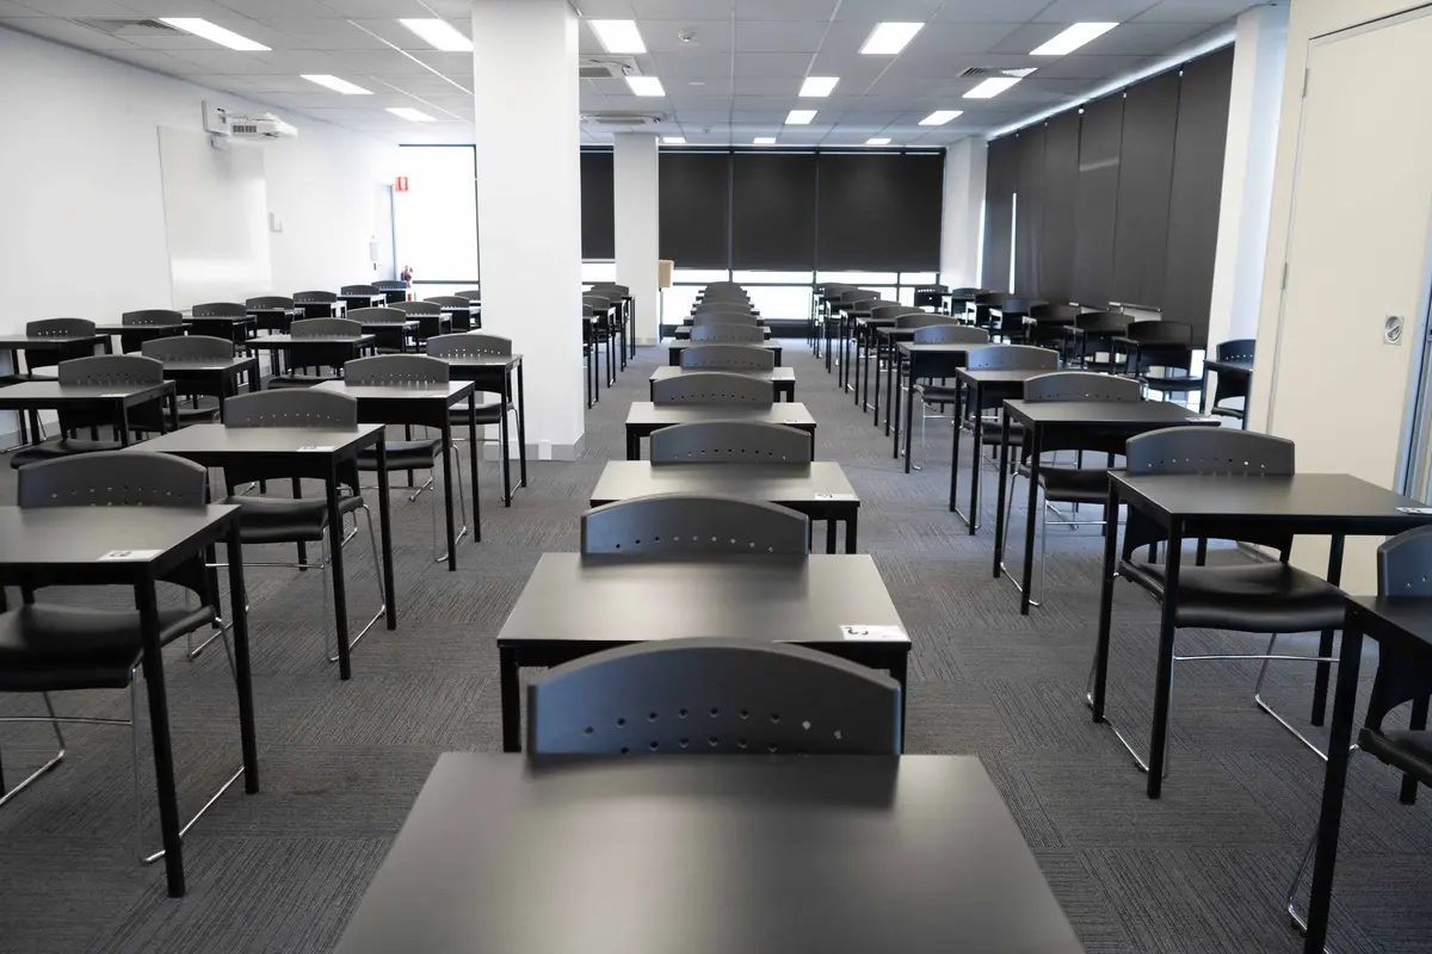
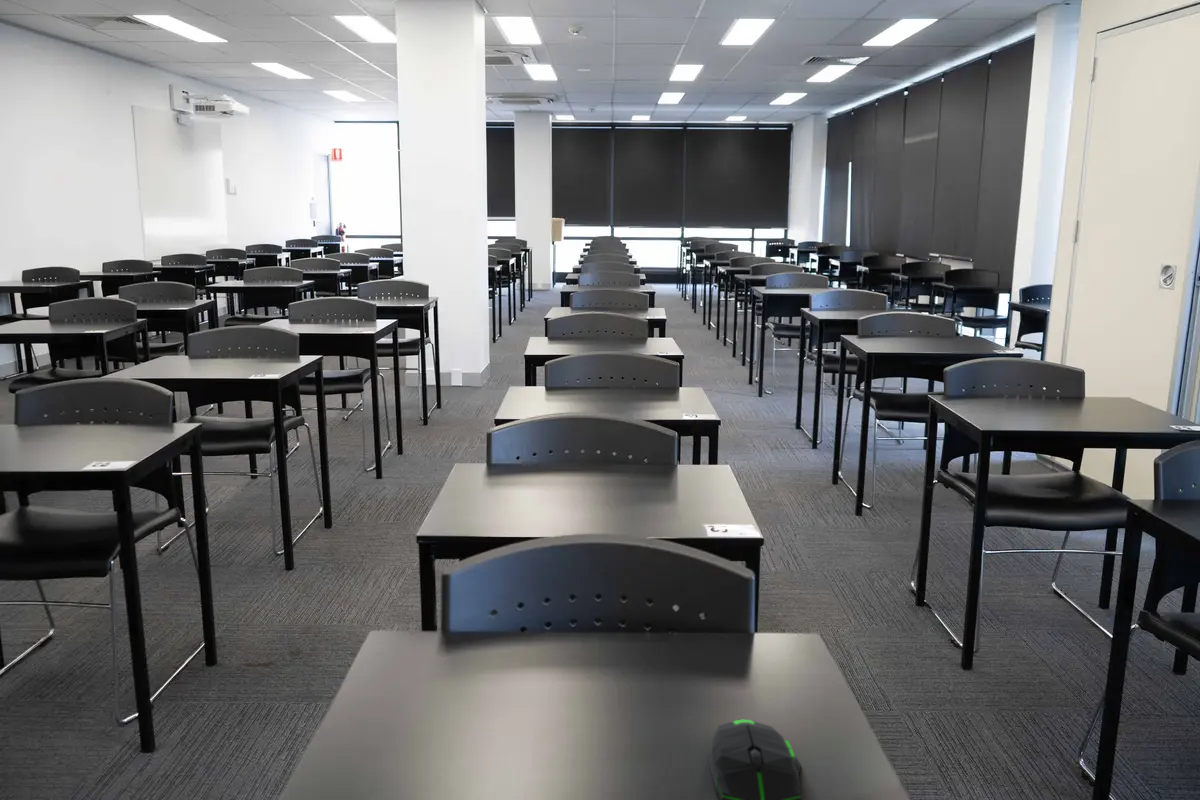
+ computer mouse [709,719,802,800]
